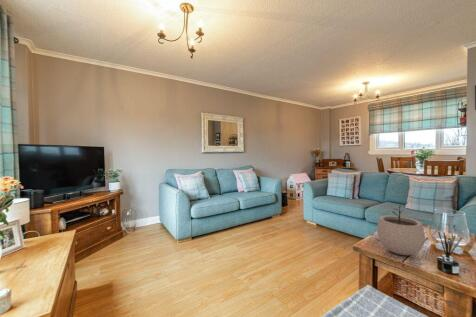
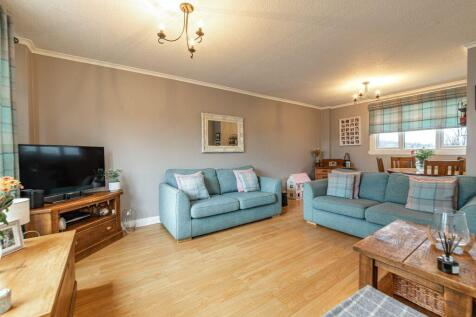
- plant pot [376,204,426,256]
